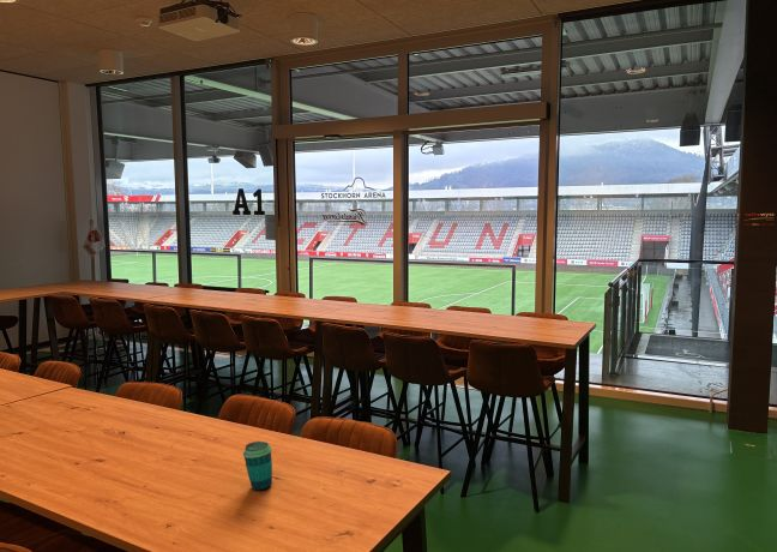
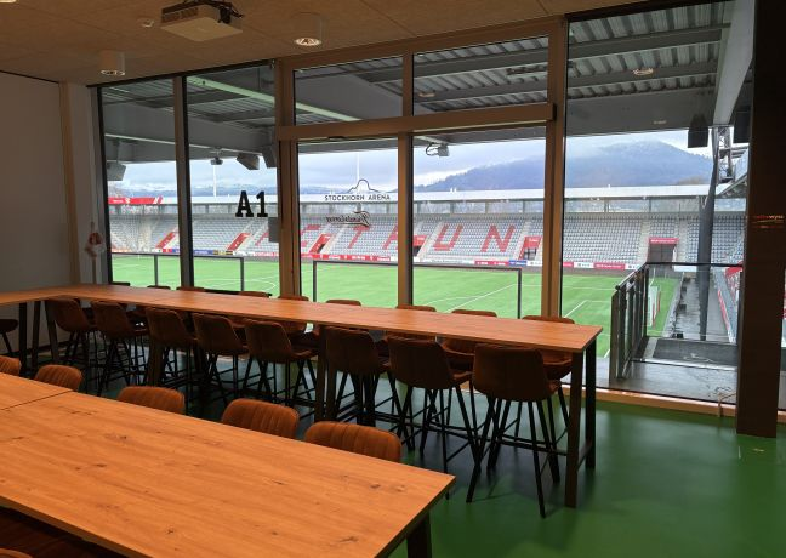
- cup [242,440,273,492]
